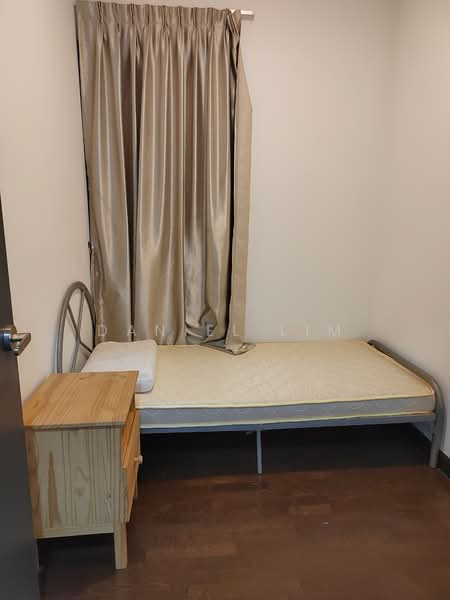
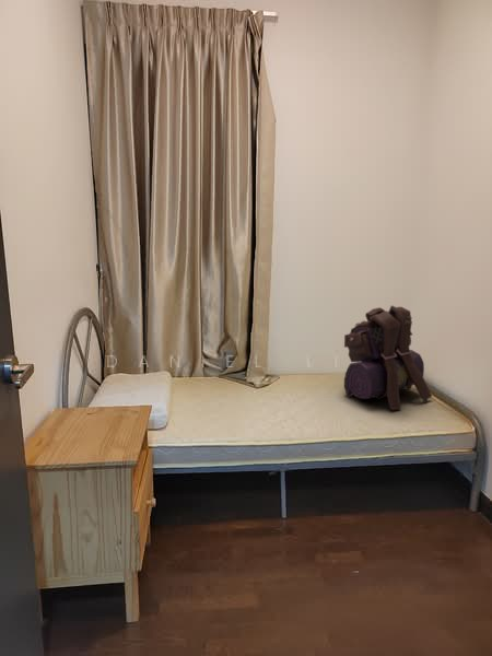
+ backpack [343,304,433,411]
